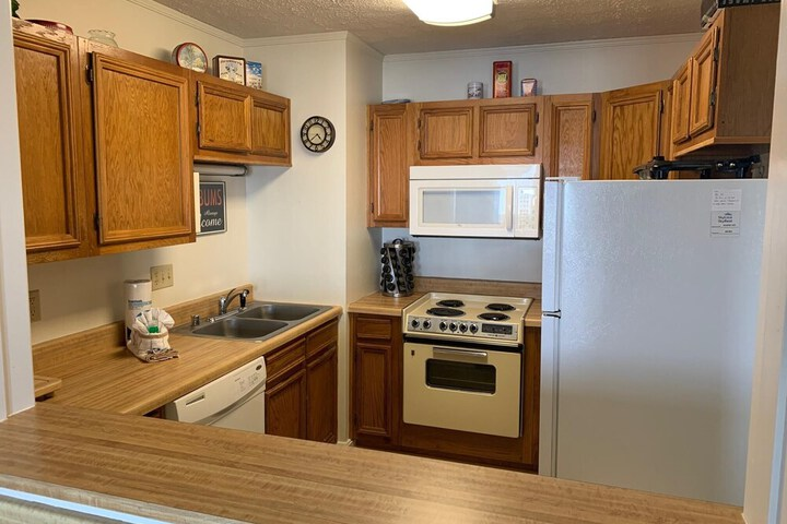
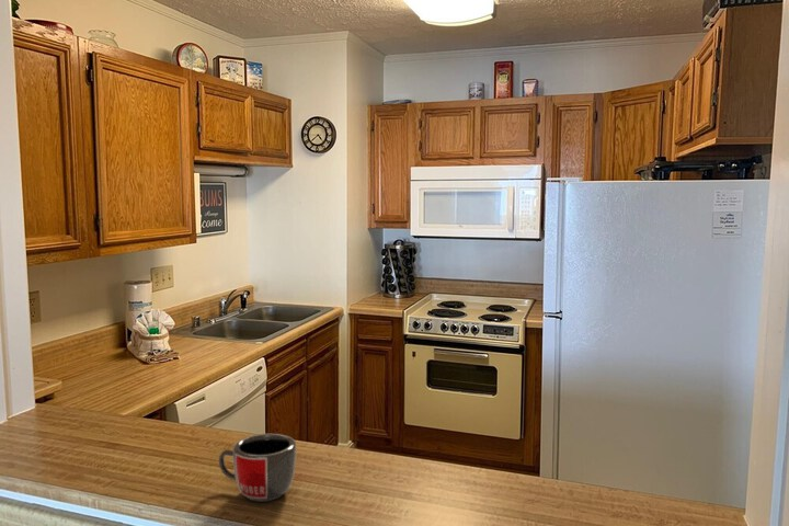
+ mug [218,433,297,503]
